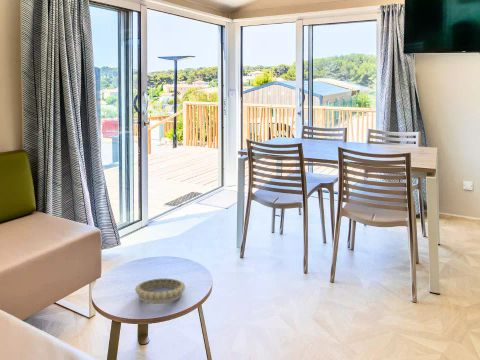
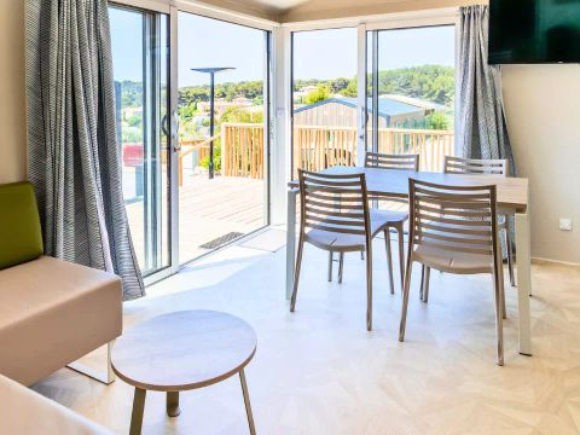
- decorative bowl [134,277,186,305]
